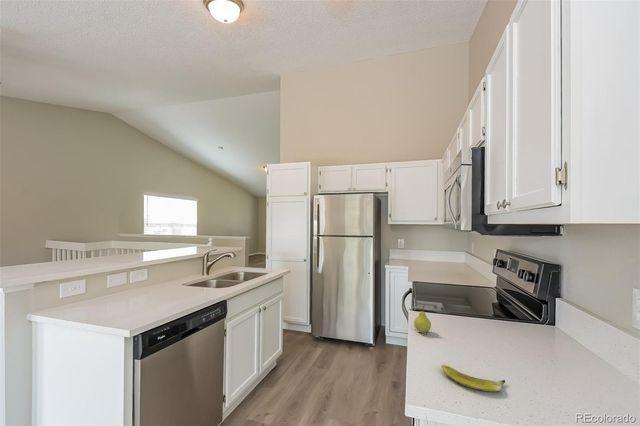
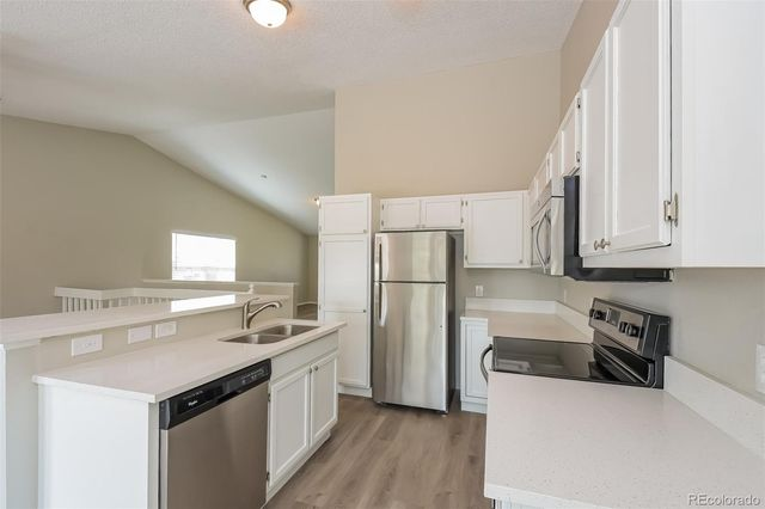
- fruit [413,306,432,334]
- banana [441,364,506,392]
